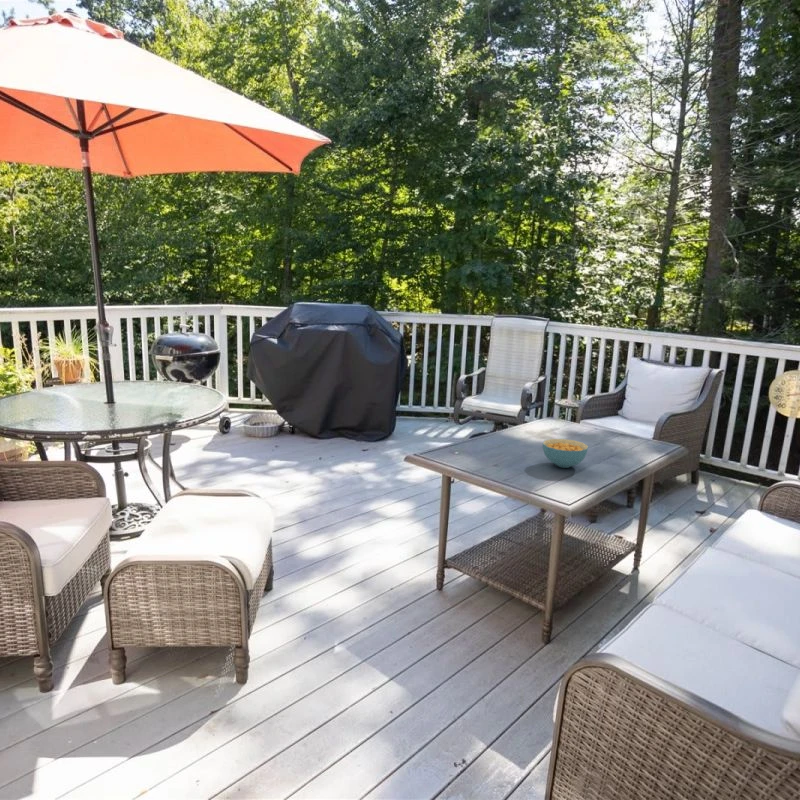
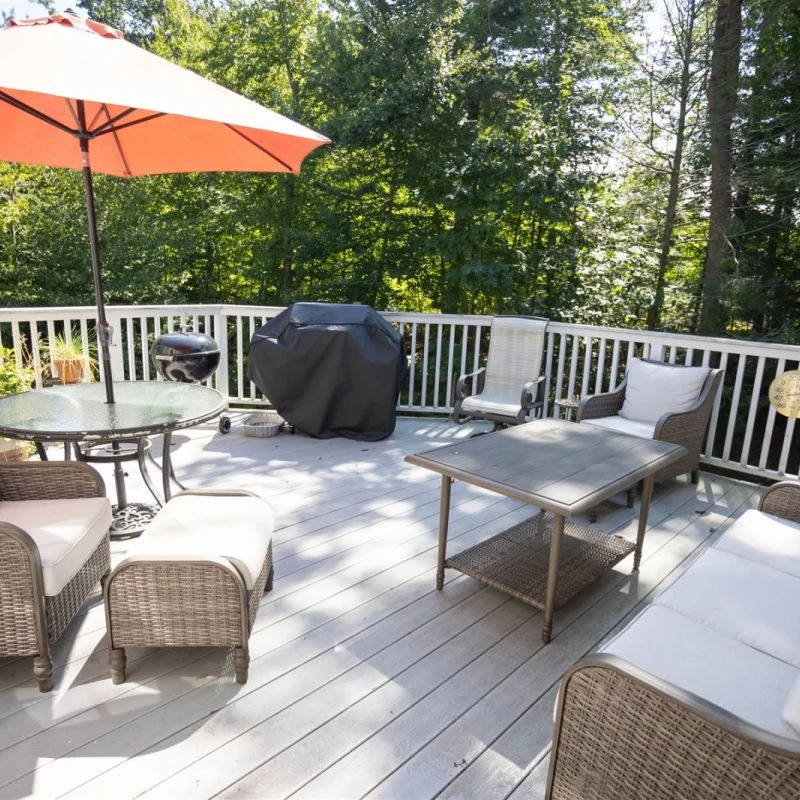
- cereal bowl [541,438,589,469]
